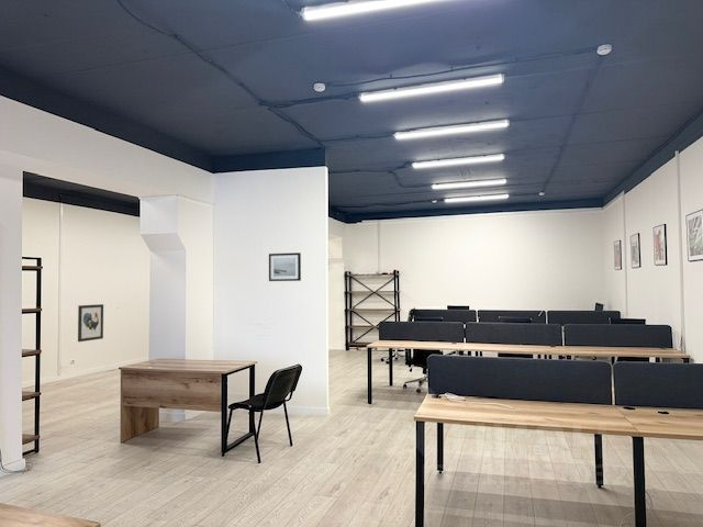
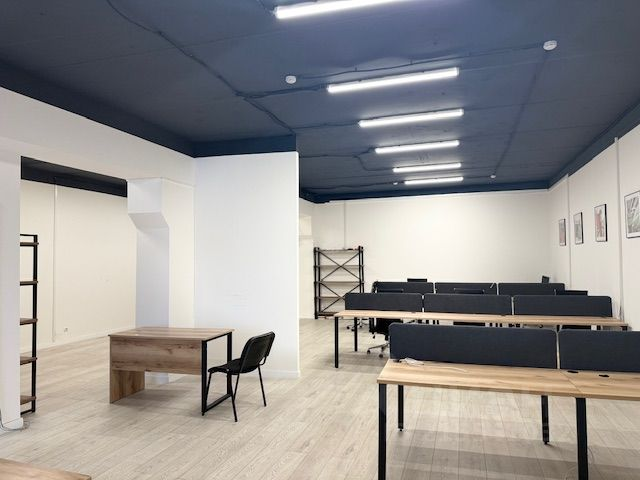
- wall art [268,251,302,282]
- wall art [77,303,104,343]
